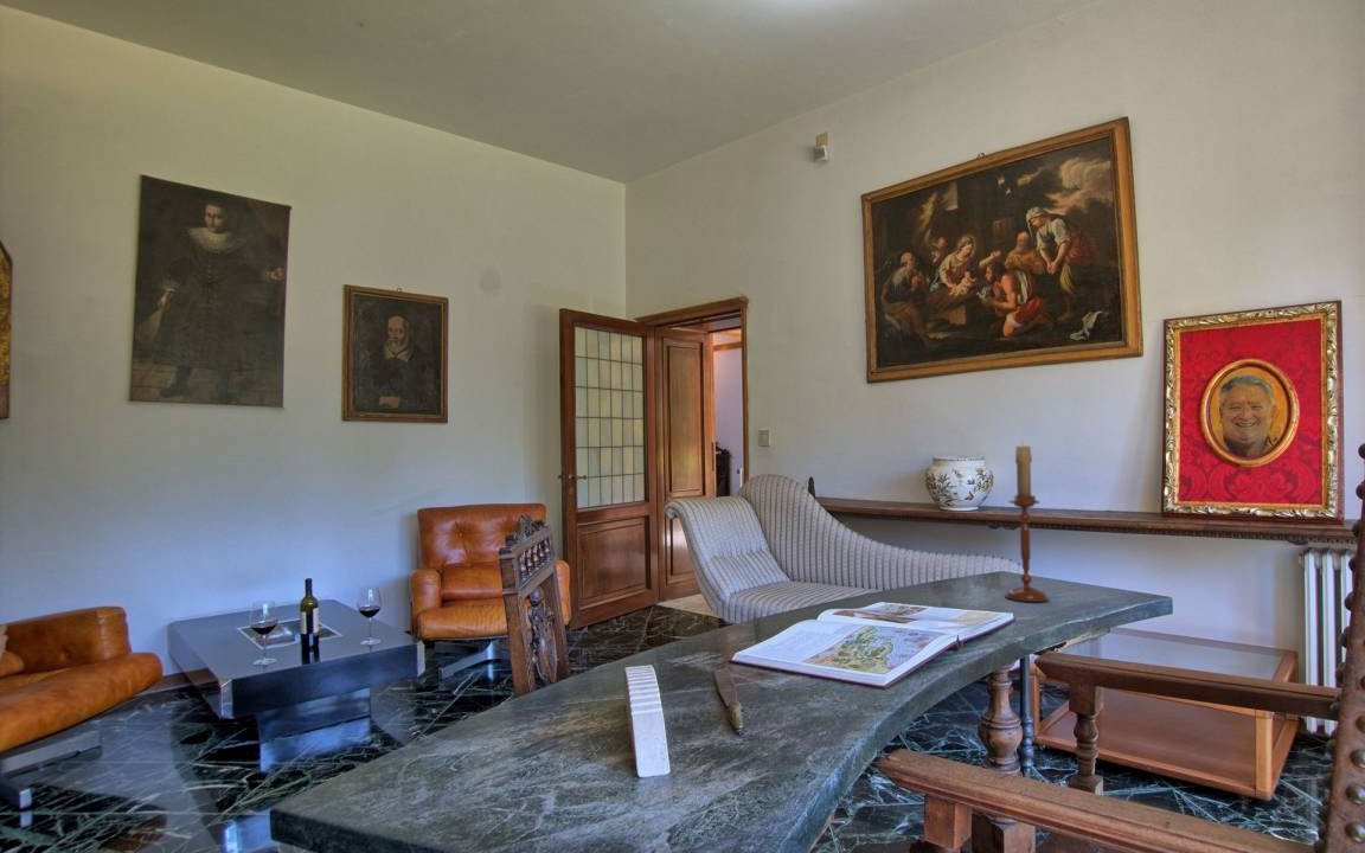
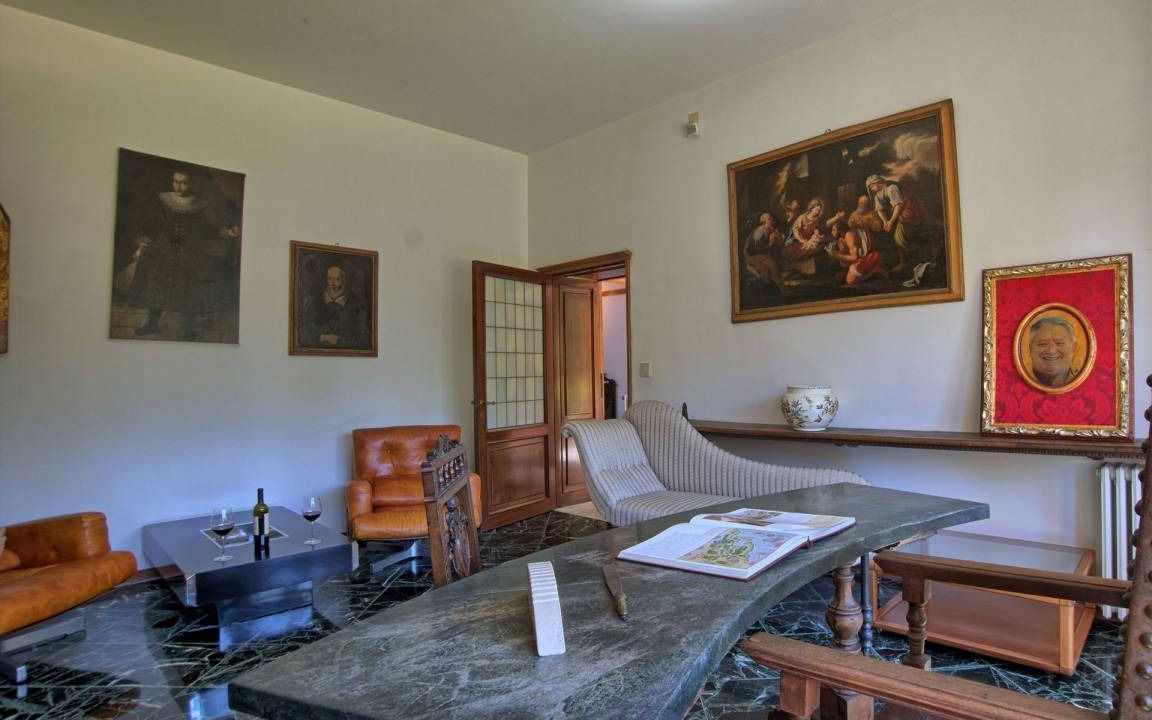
- candlestick [1004,442,1050,603]
